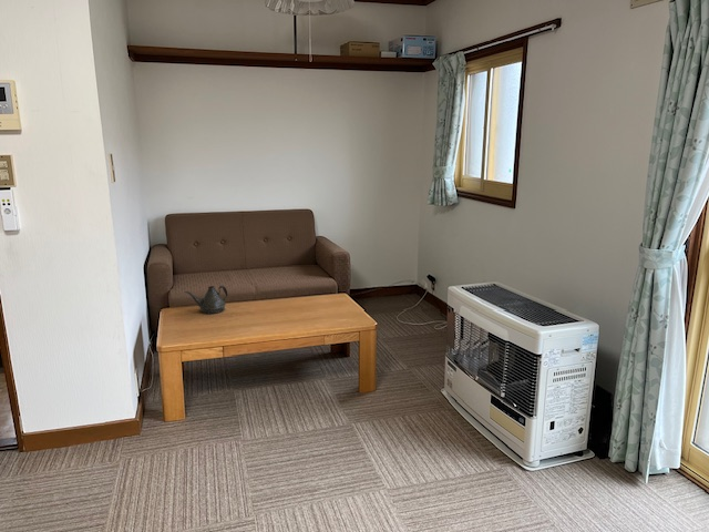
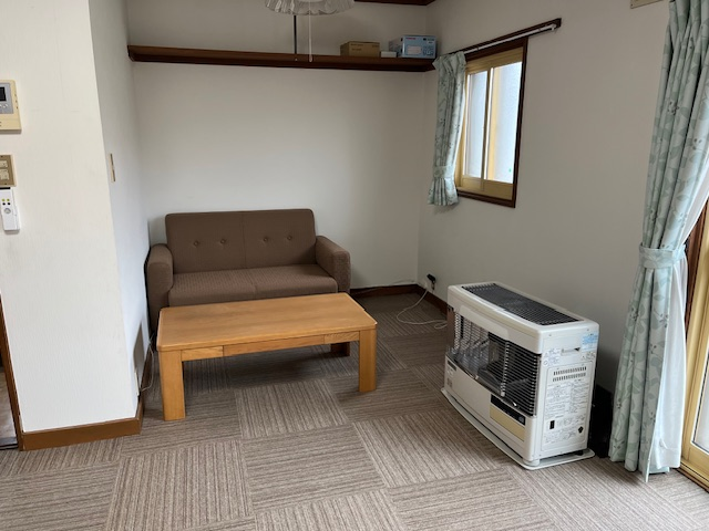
- teapot [184,285,228,315]
